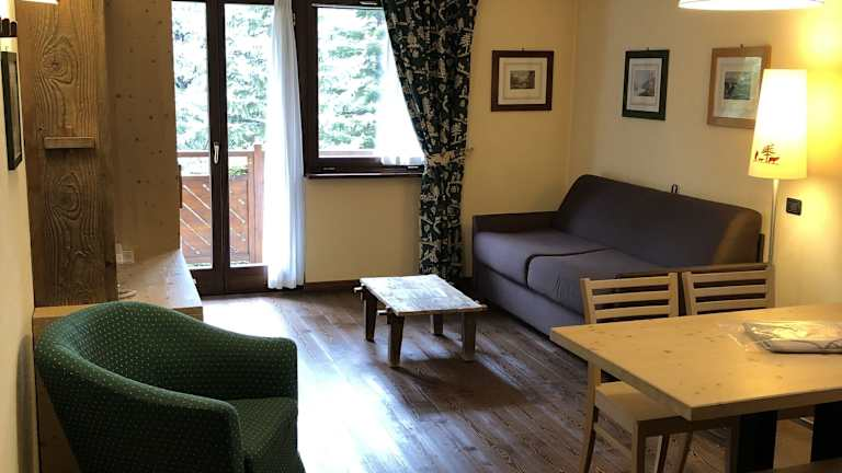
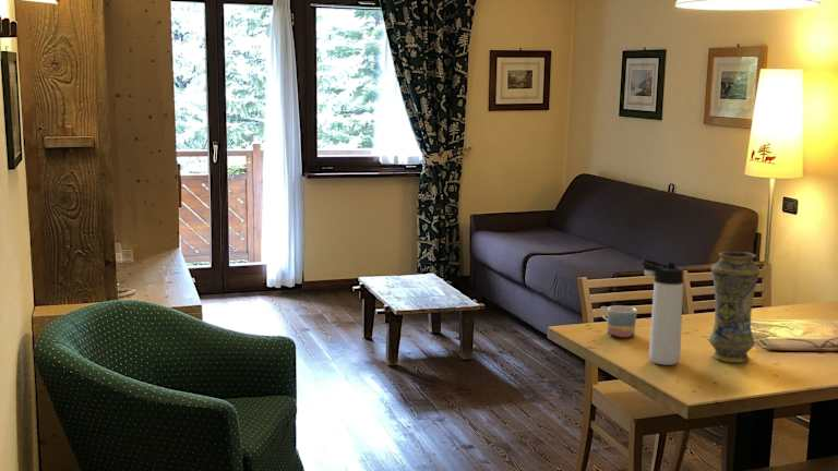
+ mug [598,304,637,338]
+ thermos bottle [639,258,684,366]
+ vase [707,251,762,363]
